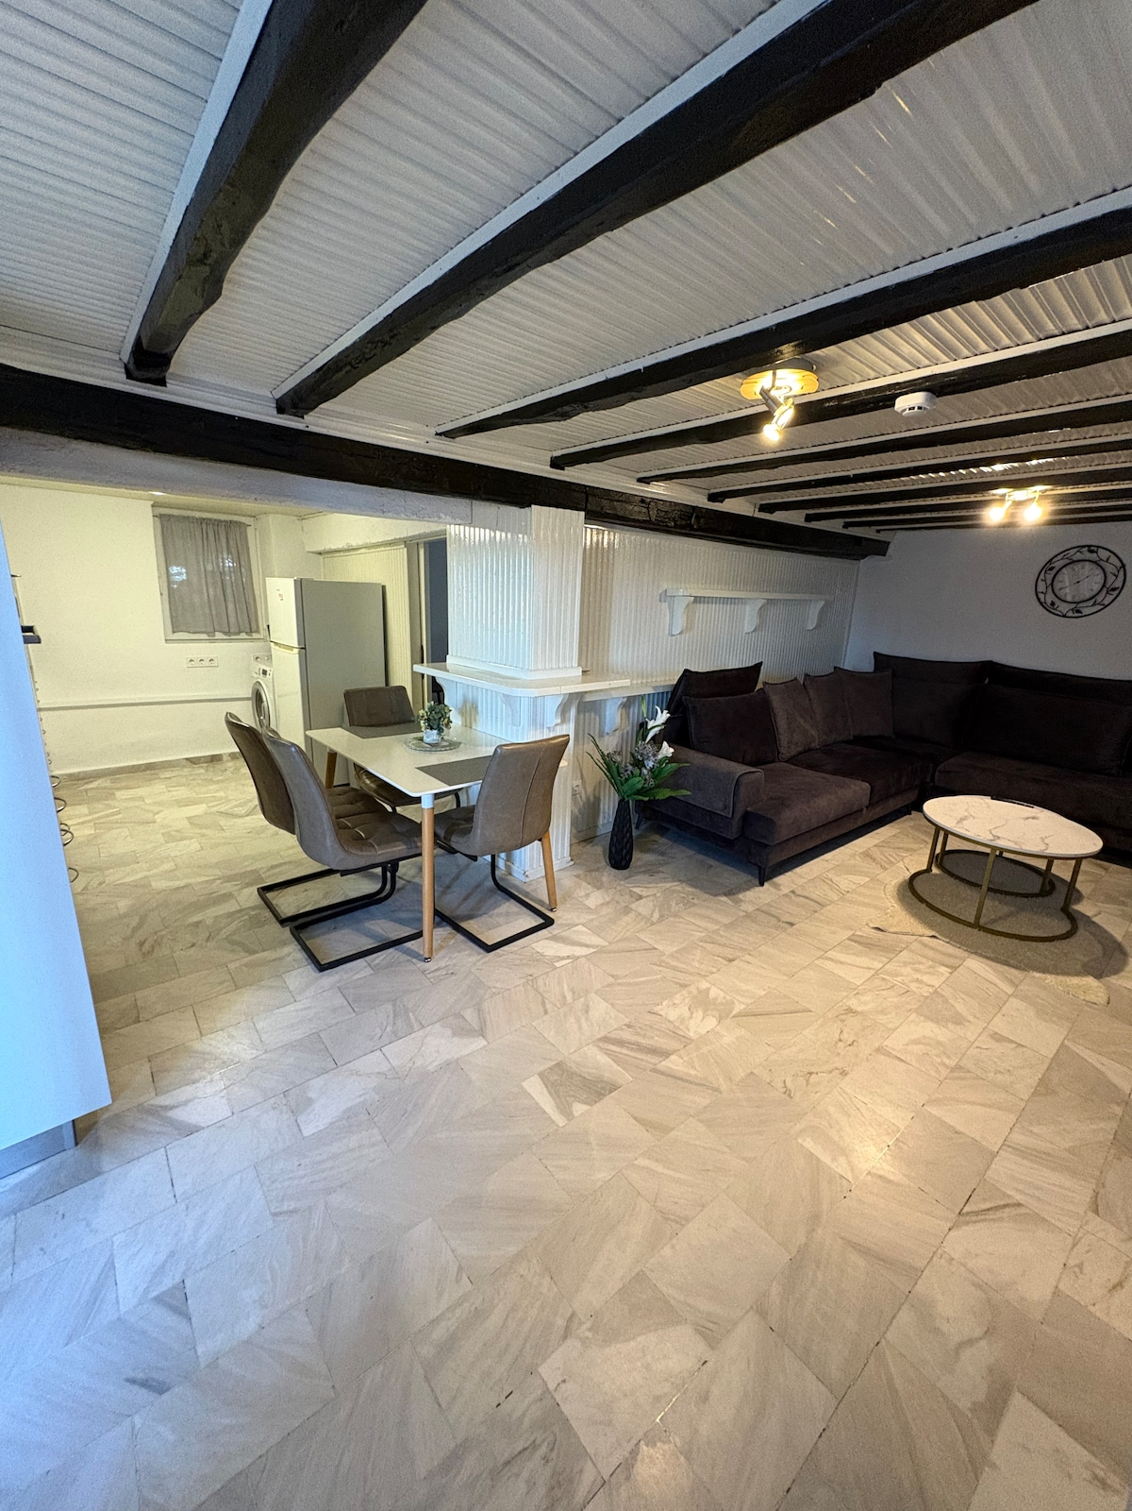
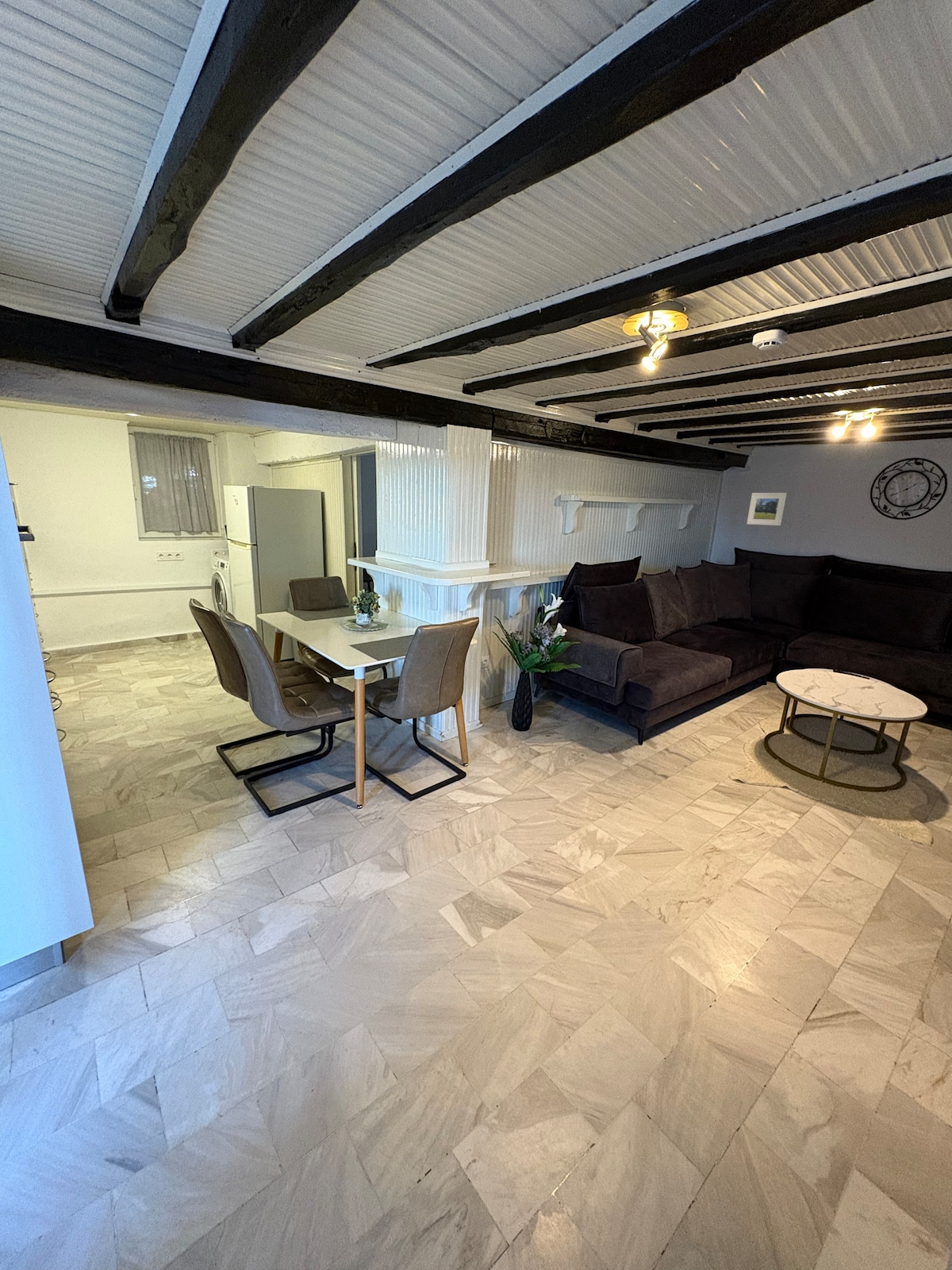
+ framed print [746,492,788,526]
